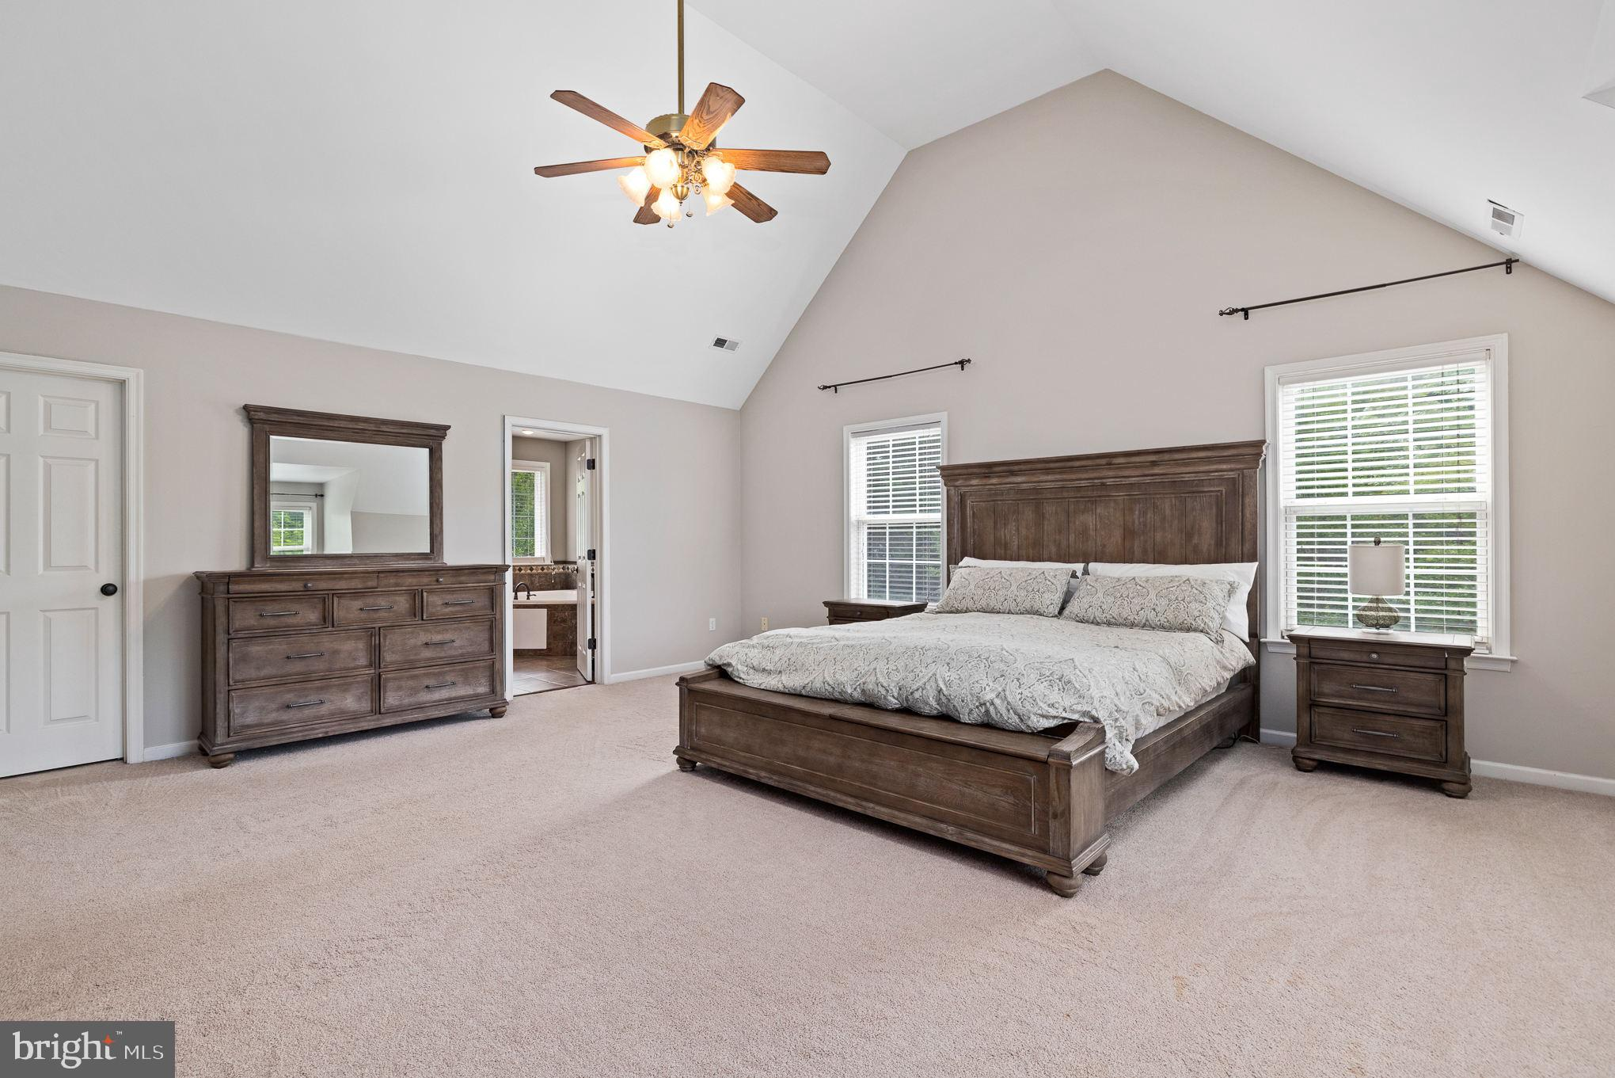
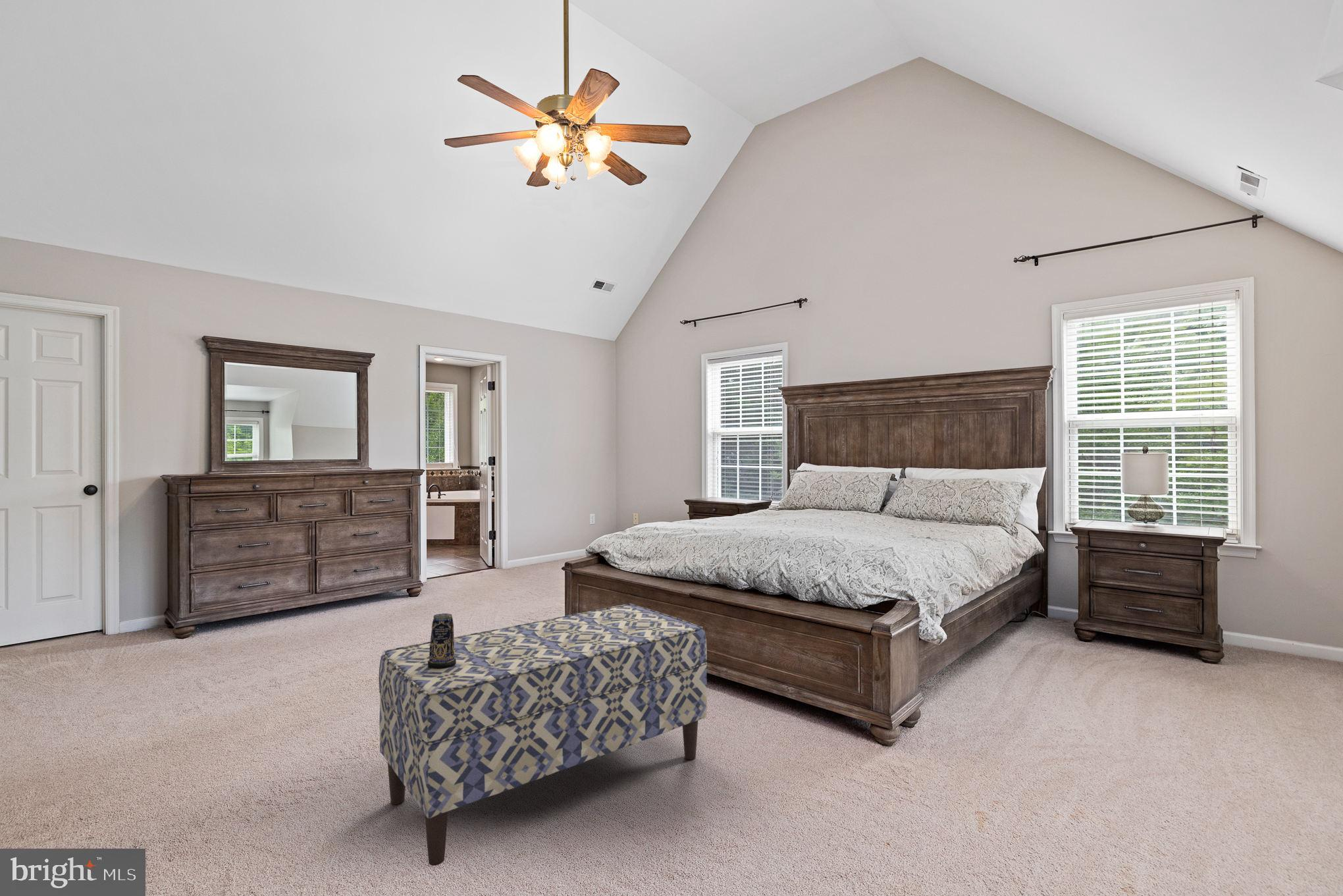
+ candle [428,613,456,668]
+ bench [378,603,708,866]
